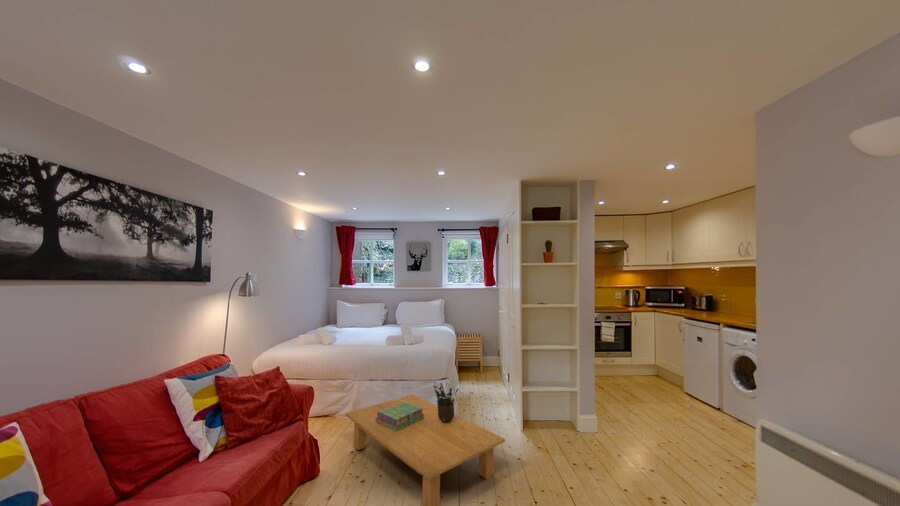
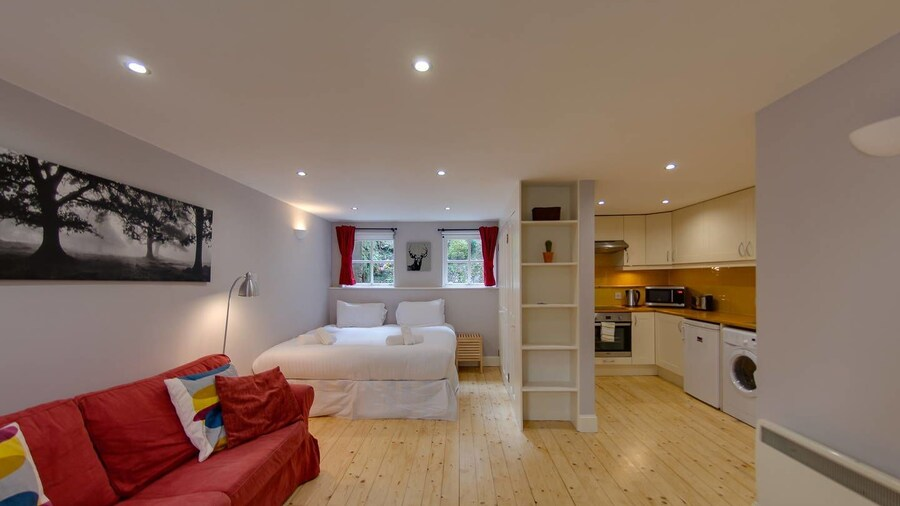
- potted plant [433,381,459,423]
- coffee table [344,393,506,506]
- stack of books [376,401,424,432]
